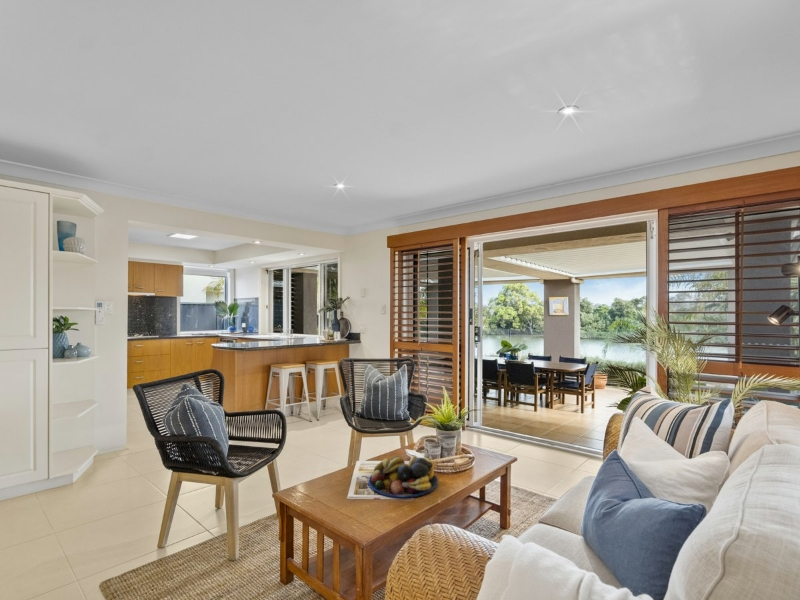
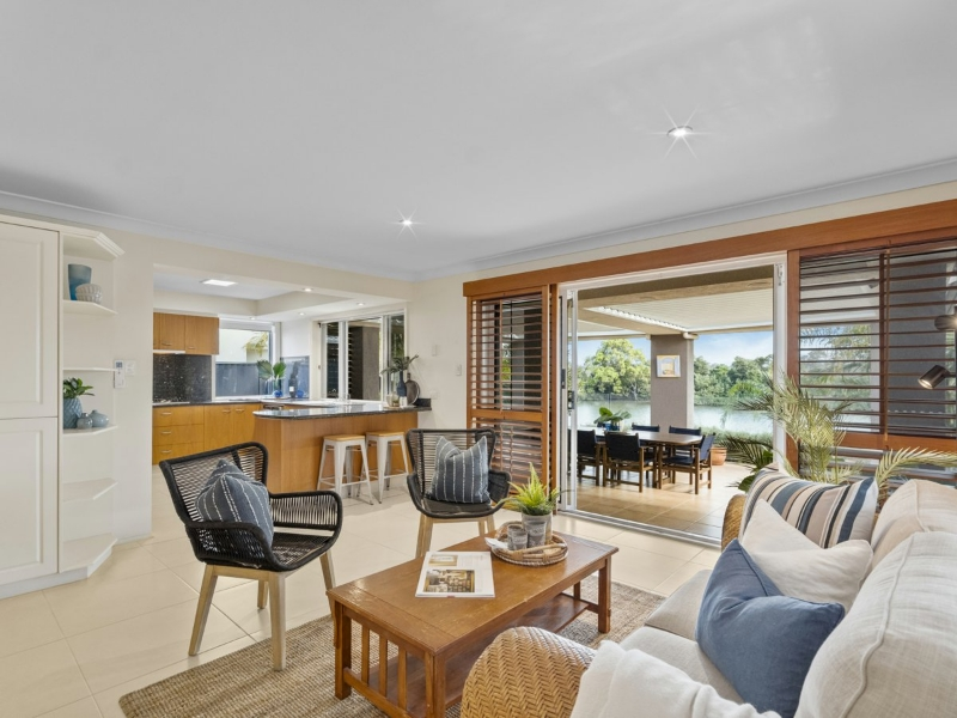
- fruit bowl [367,455,439,499]
